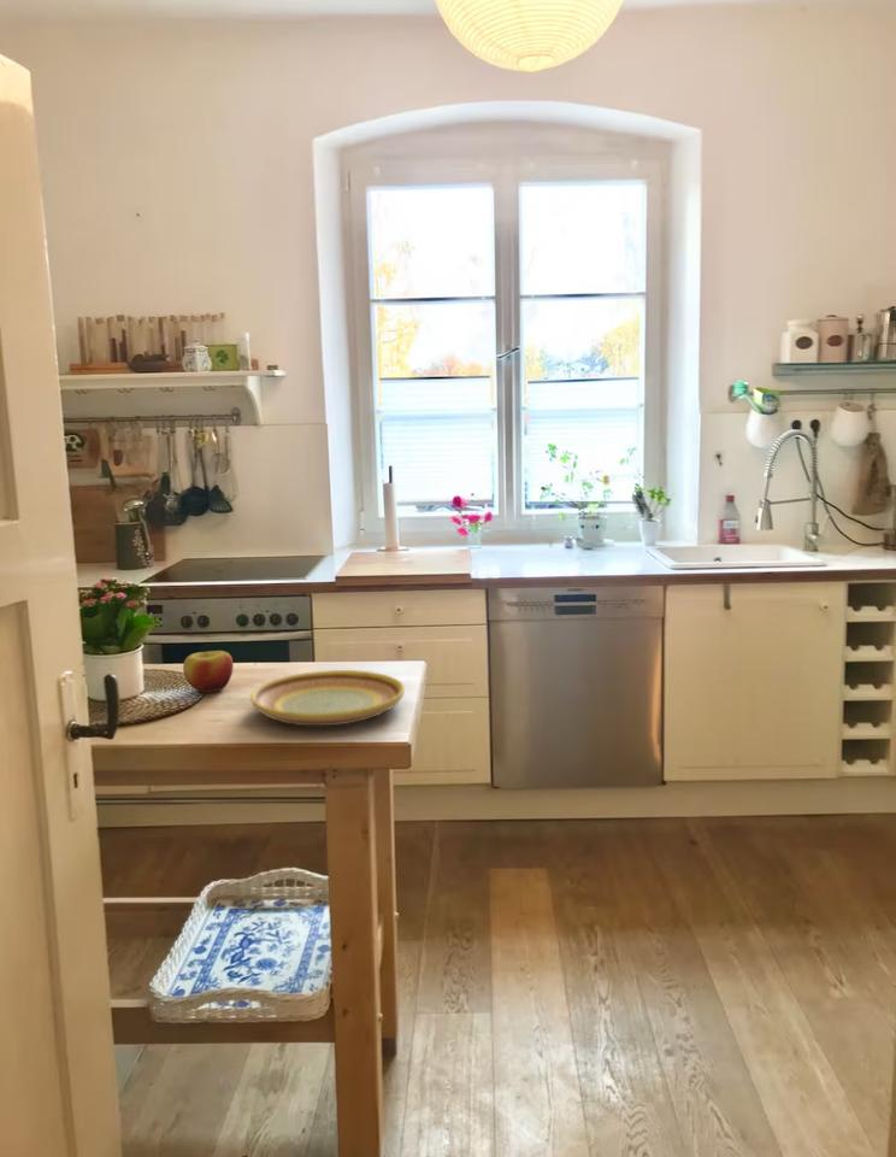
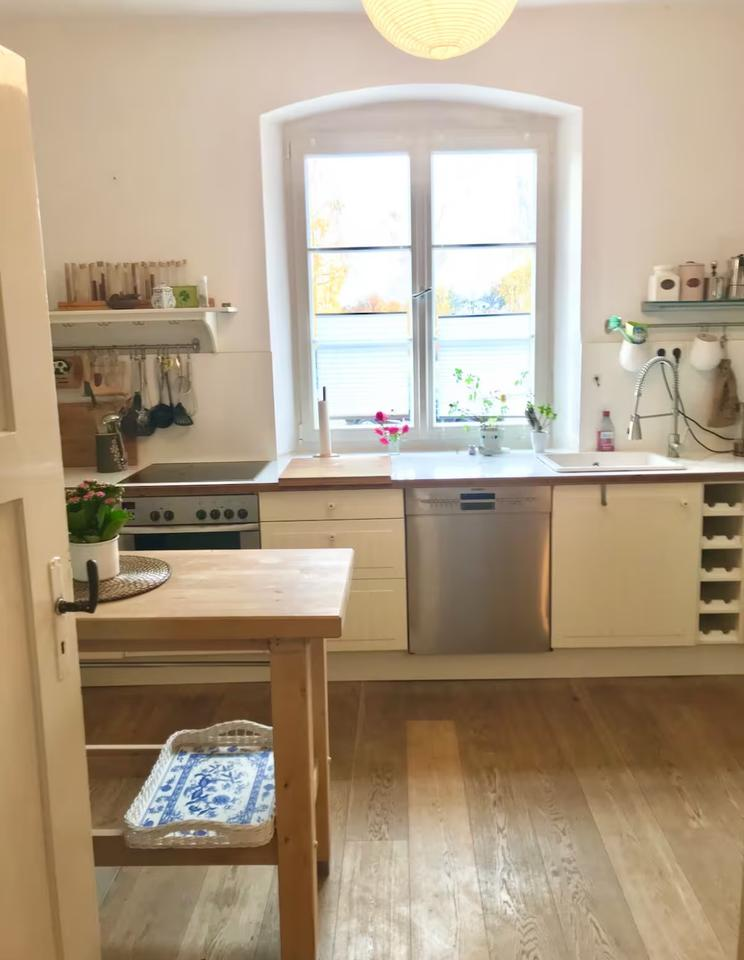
- apple [182,650,235,694]
- plate [249,669,406,727]
